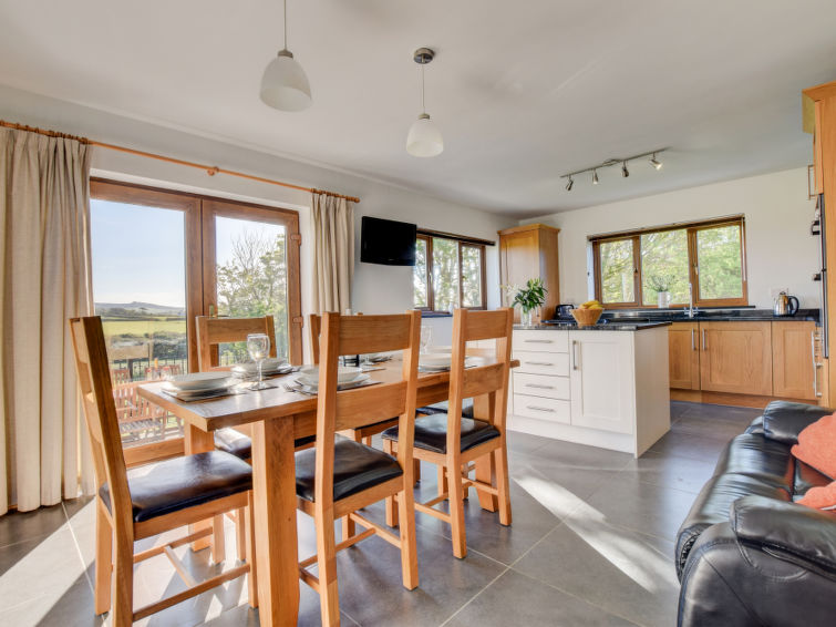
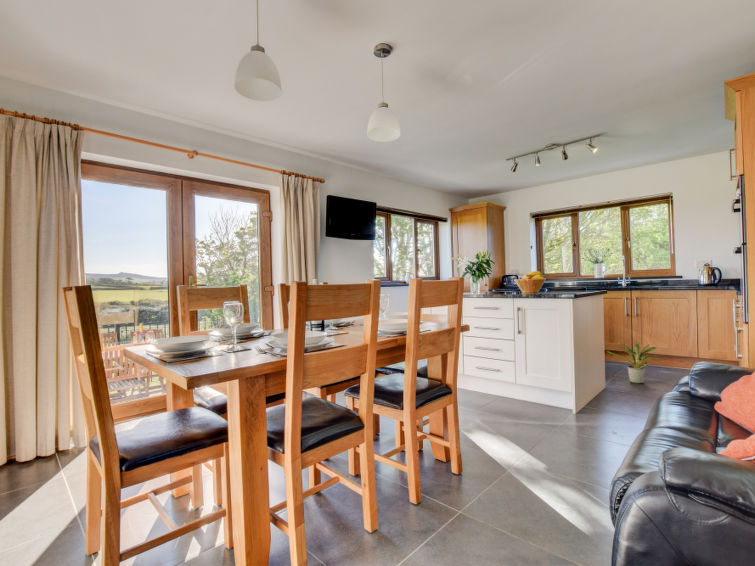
+ potted plant [606,341,661,384]
